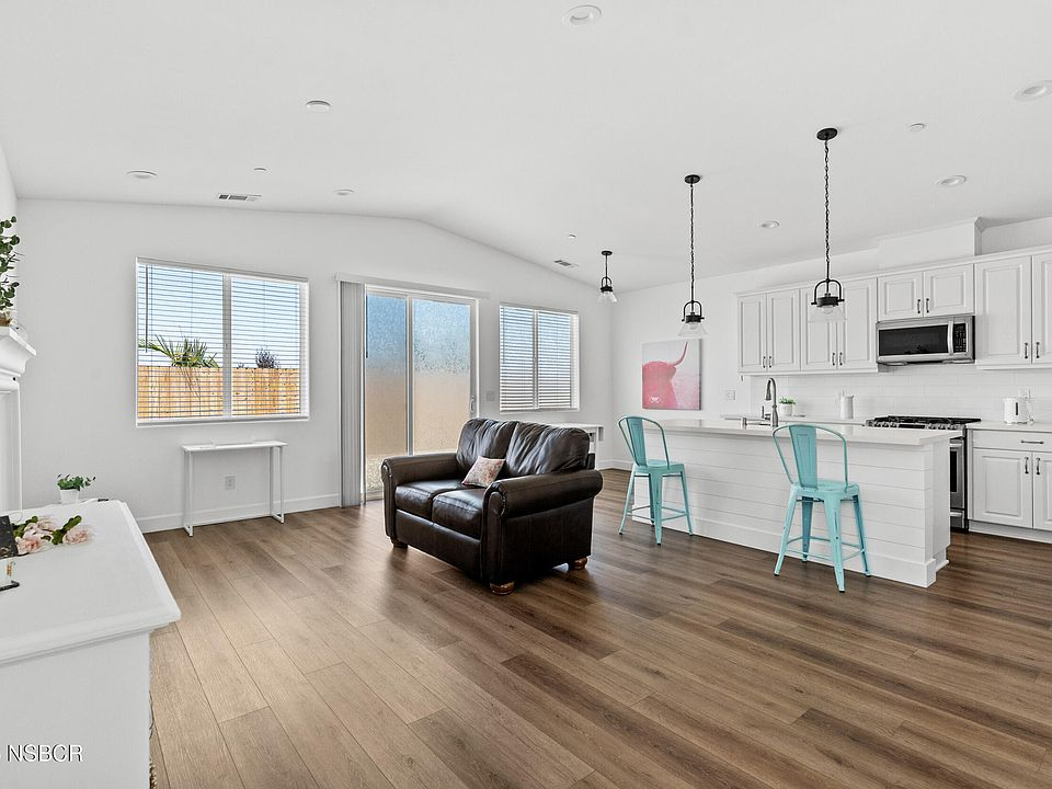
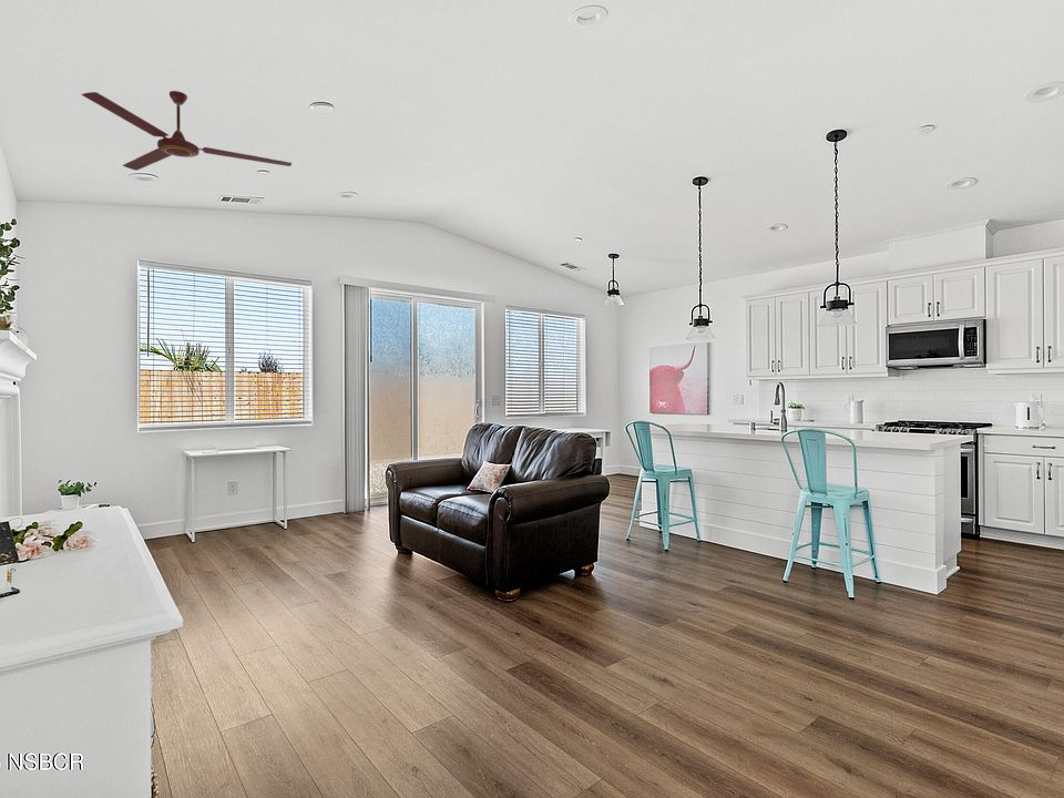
+ ceiling fan [80,90,293,172]
